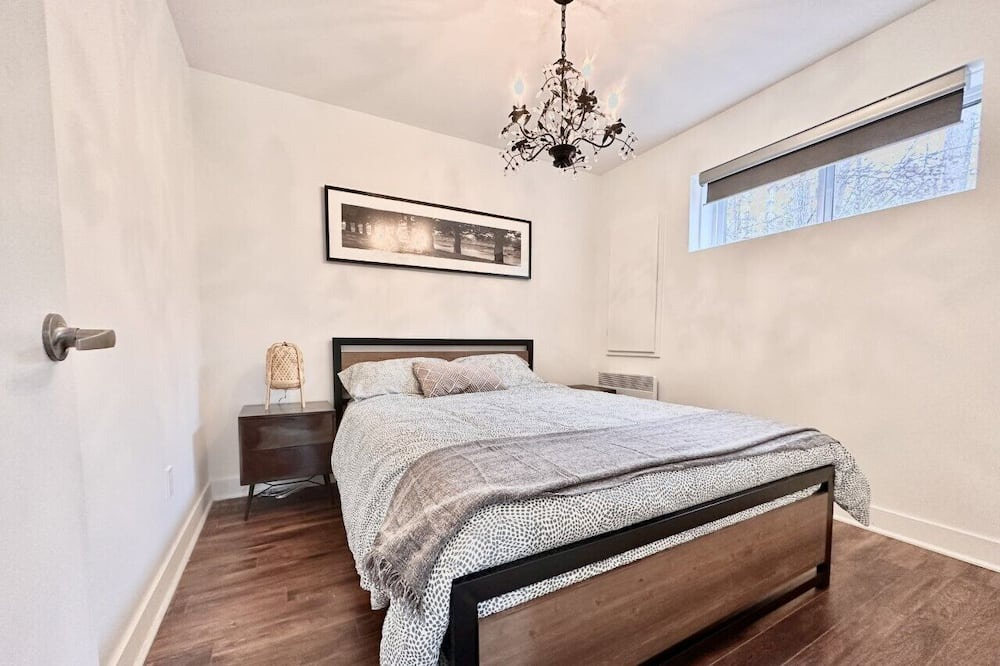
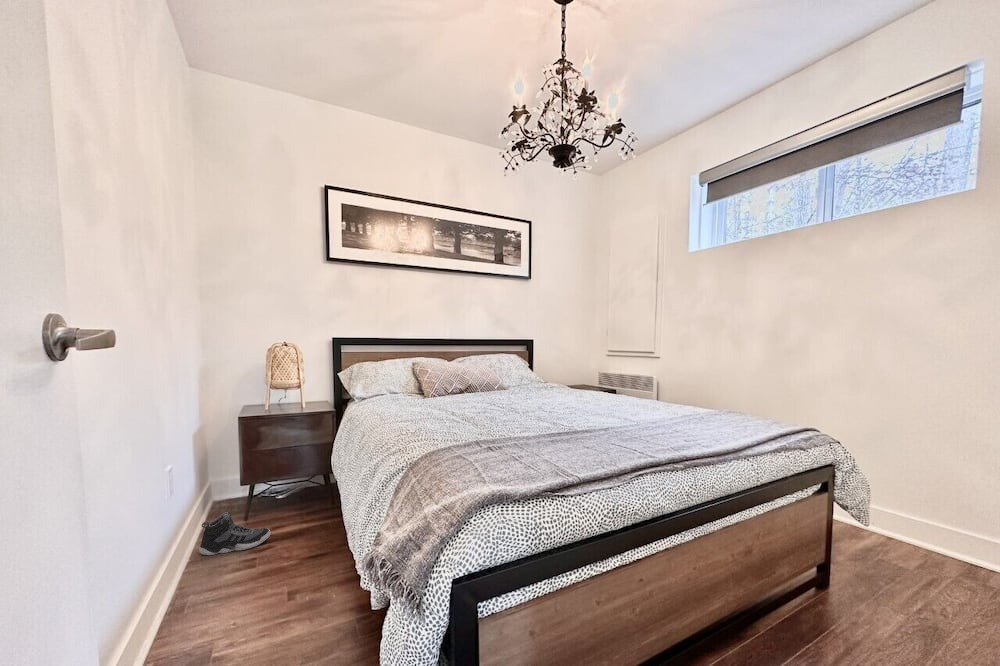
+ sneaker [198,511,272,556]
